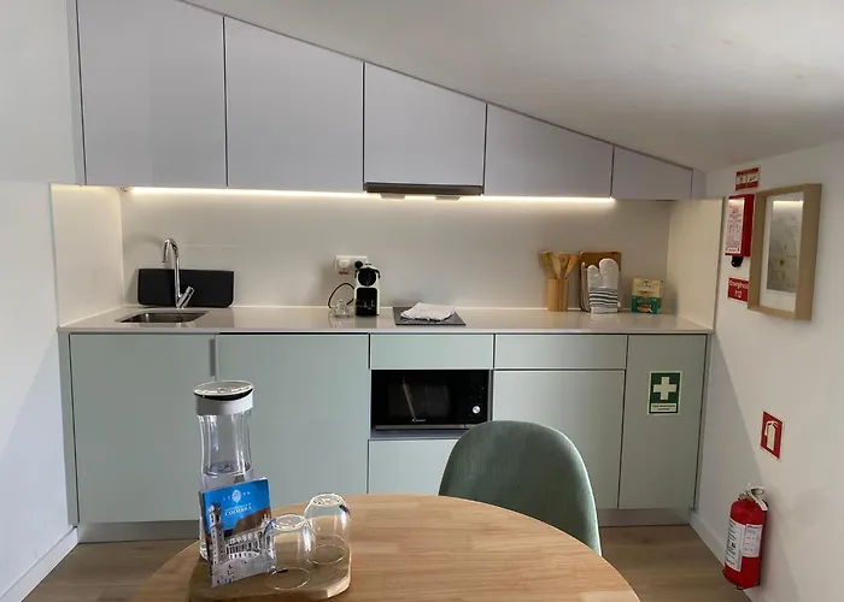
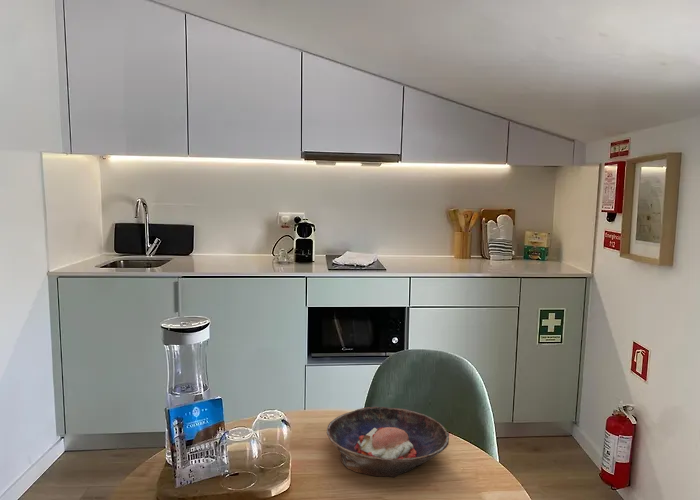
+ bowl [326,406,450,478]
